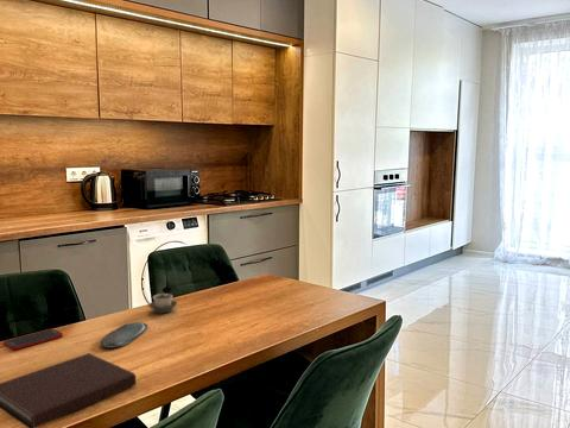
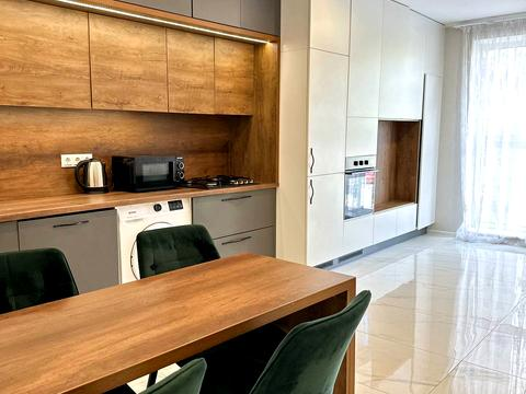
- cup [147,292,178,314]
- cell phone [2,327,64,351]
- notebook [0,352,138,428]
- oval tray [100,321,150,348]
